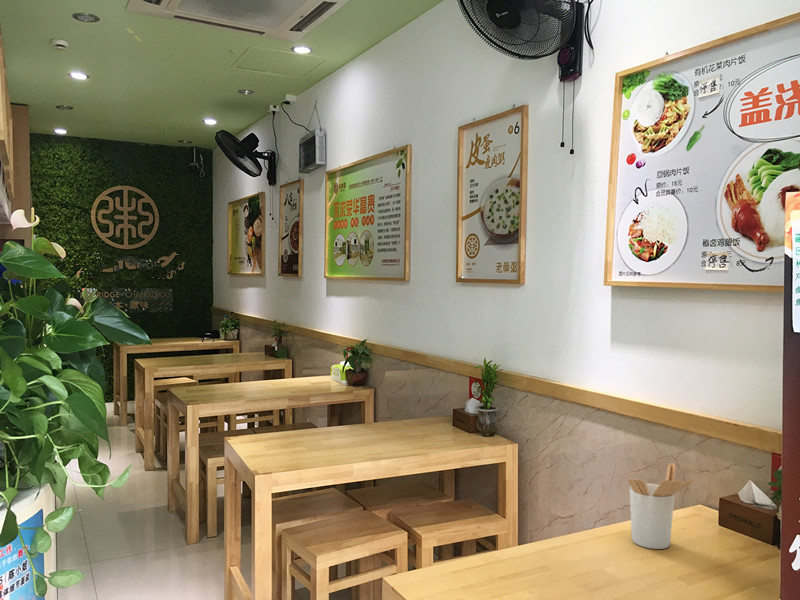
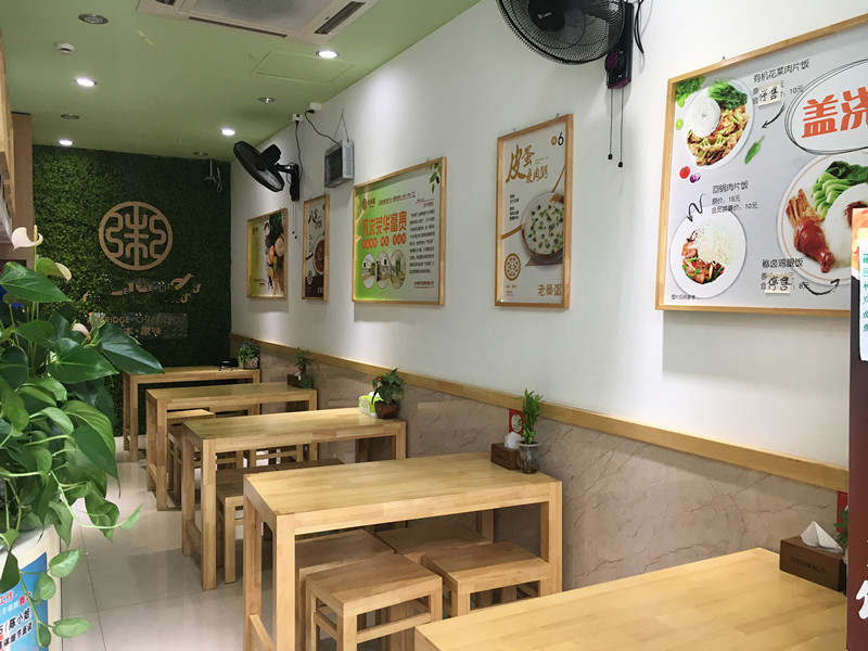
- utensil holder [627,462,694,550]
